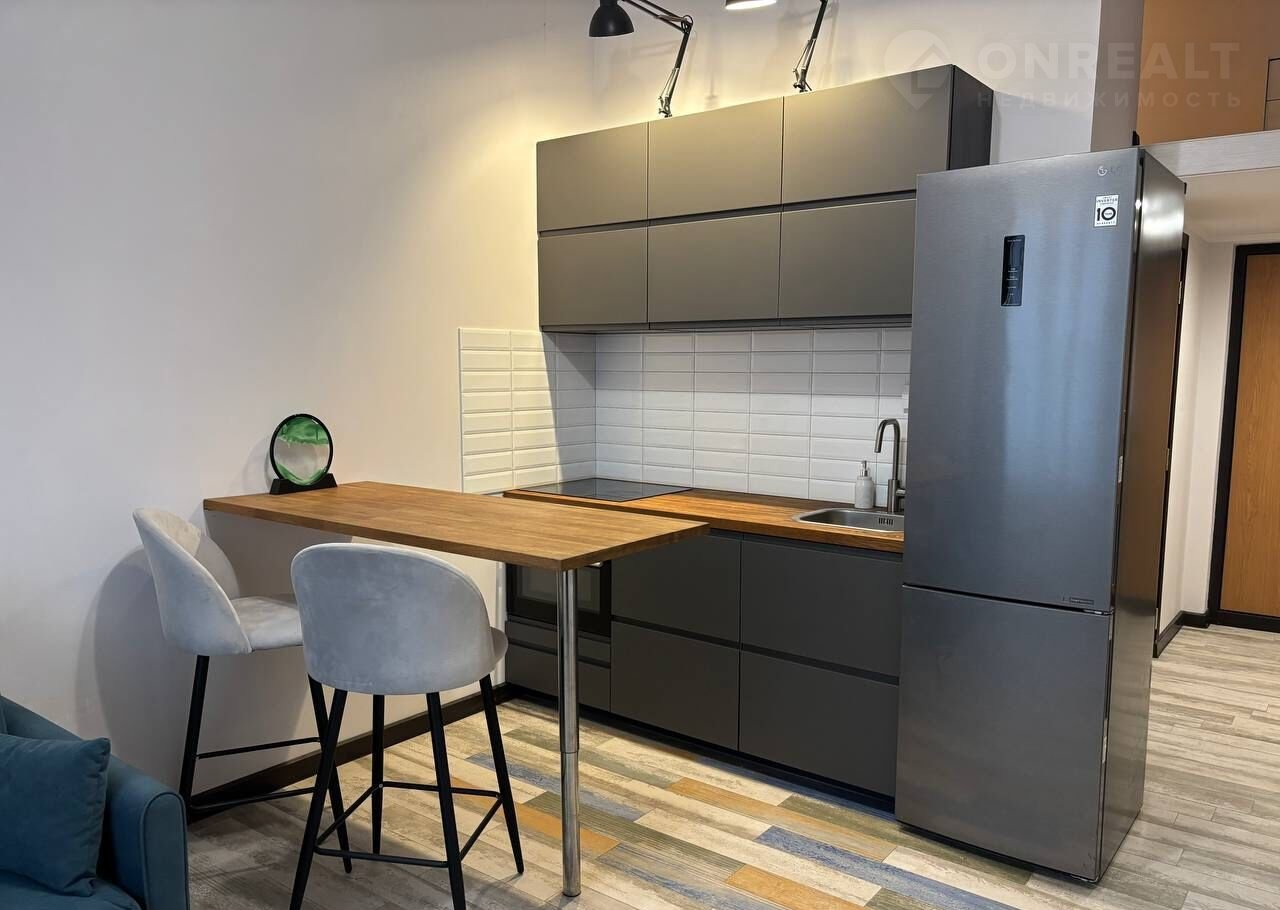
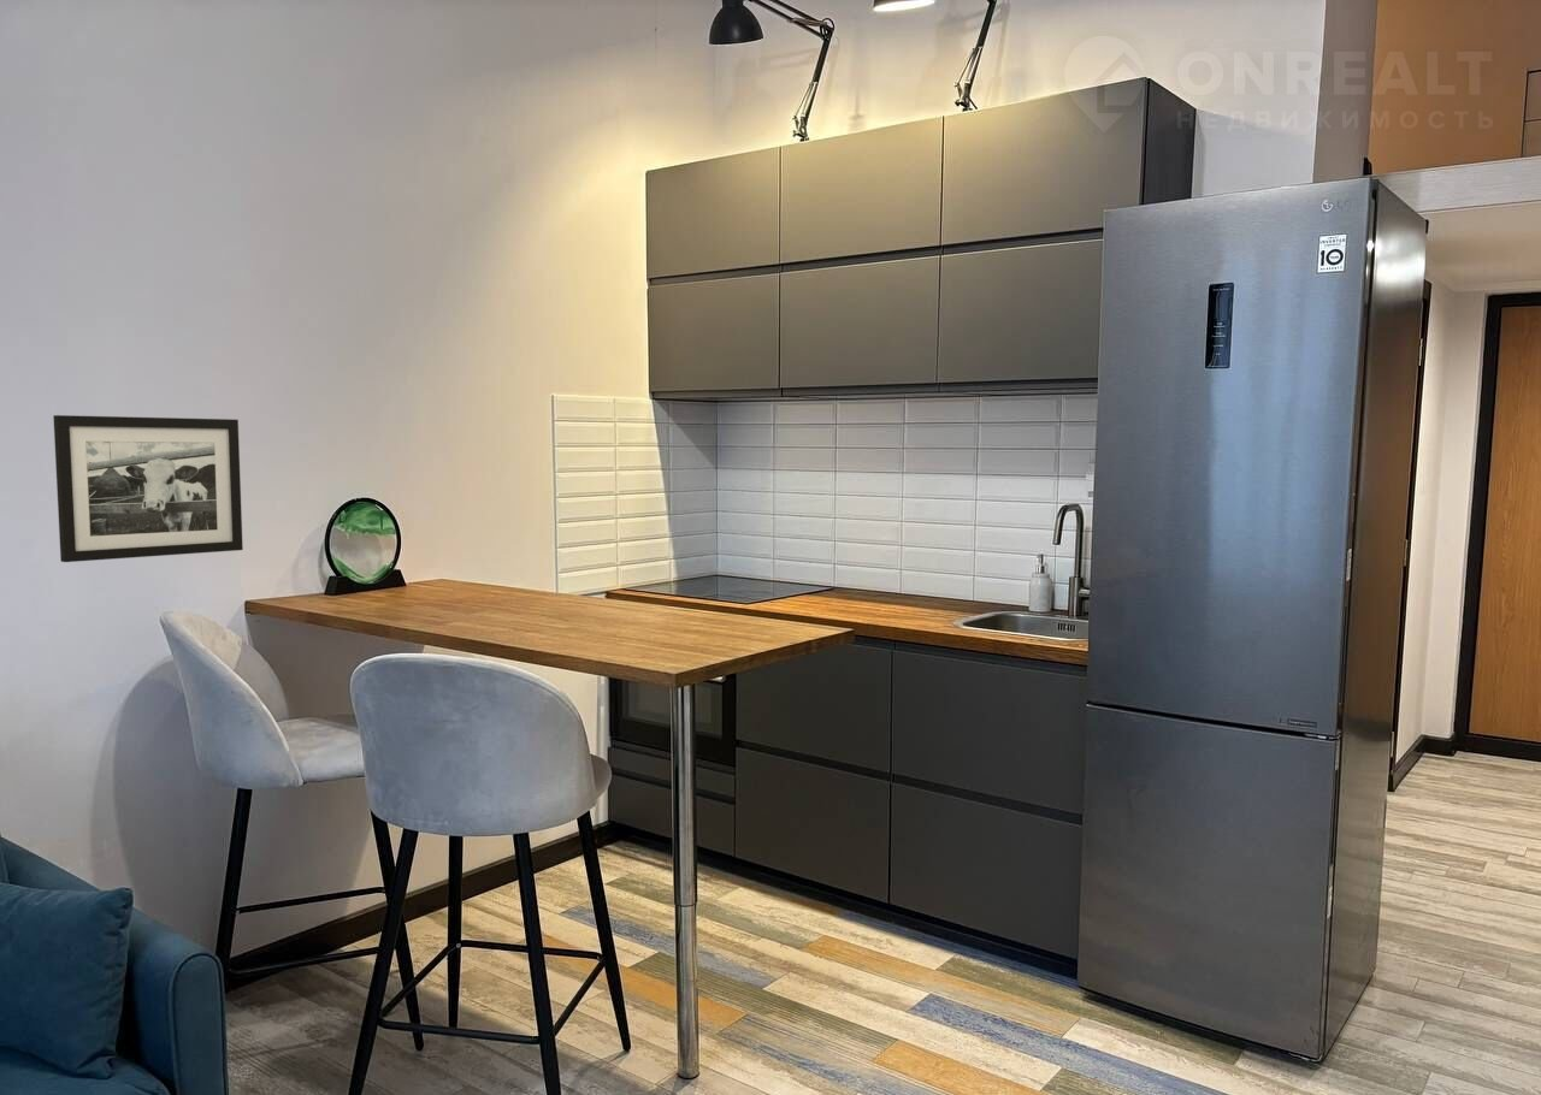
+ picture frame [52,414,244,563]
